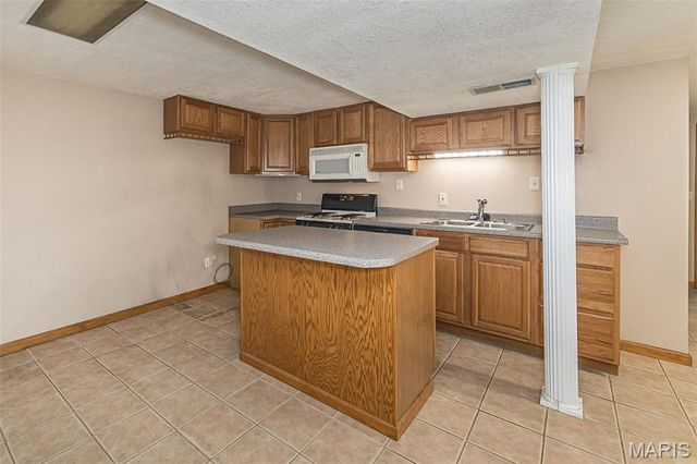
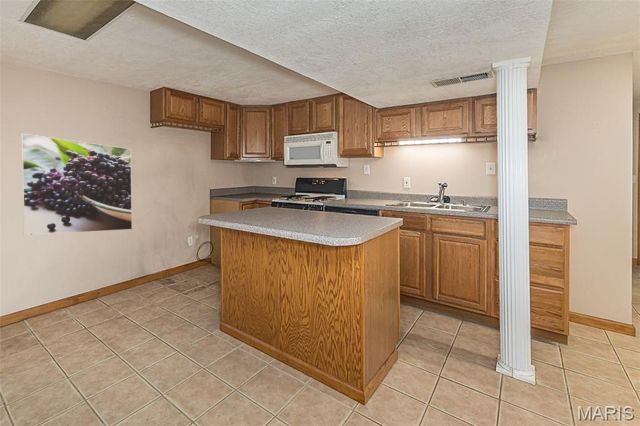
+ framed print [20,133,133,236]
